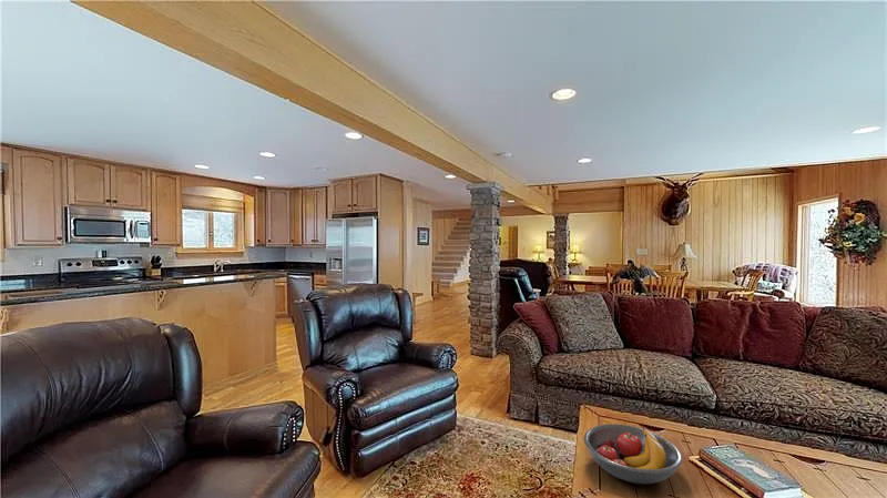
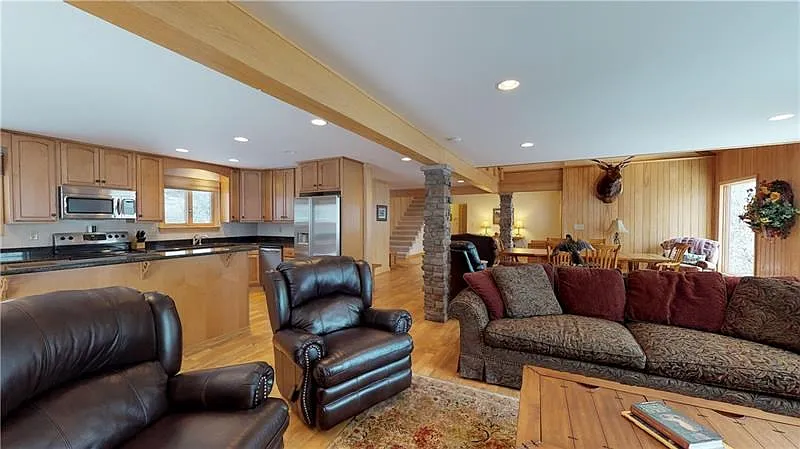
- fruit bowl [583,423,683,485]
